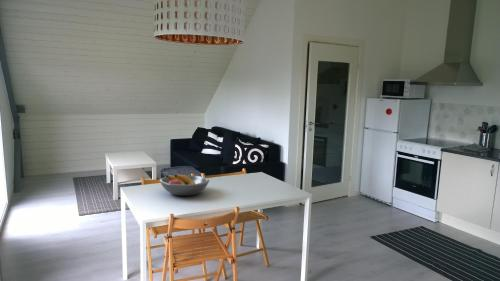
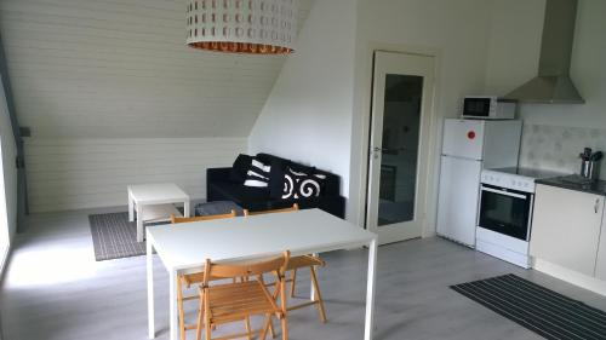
- fruit bowl [159,173,210,197]
